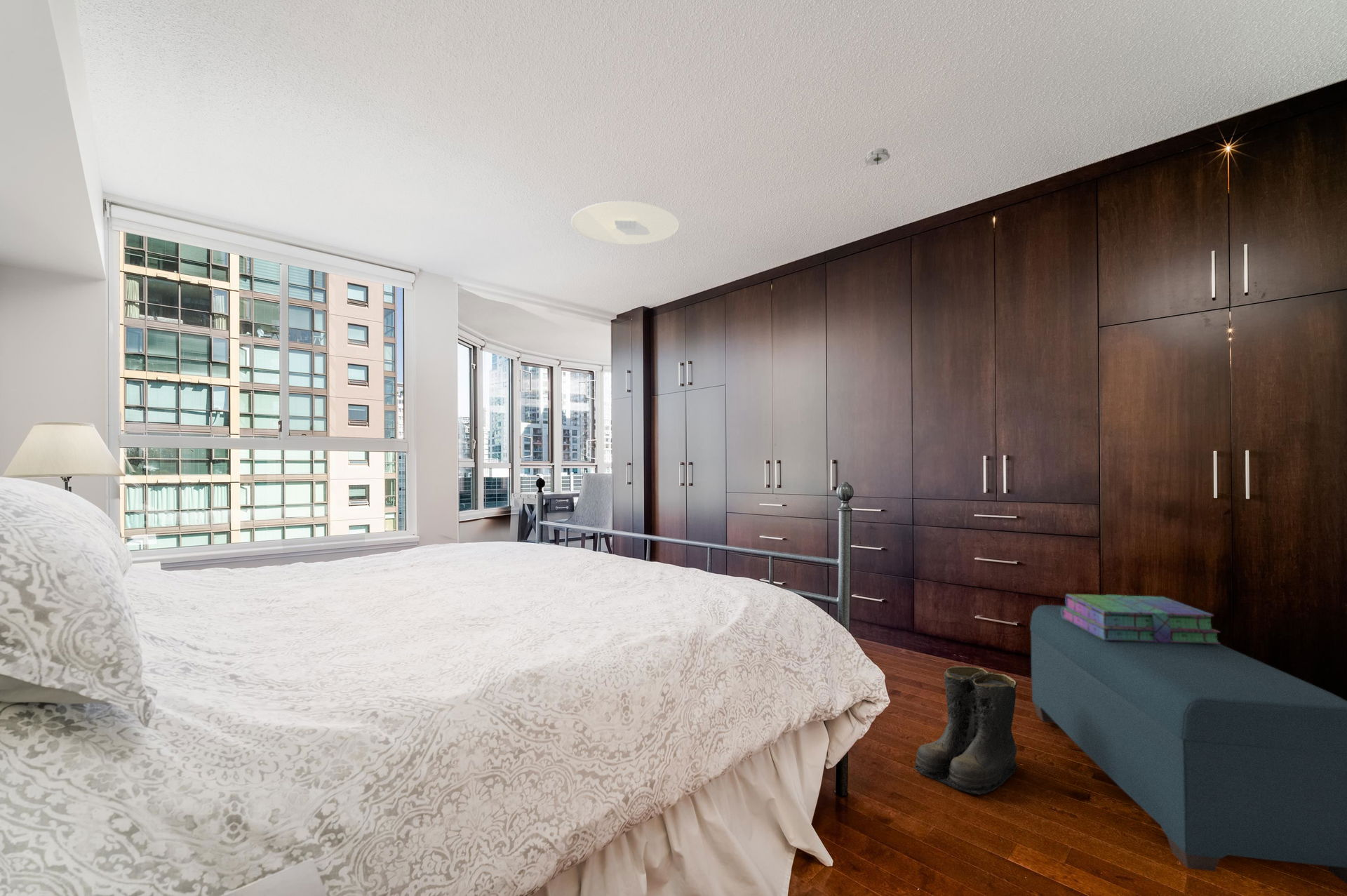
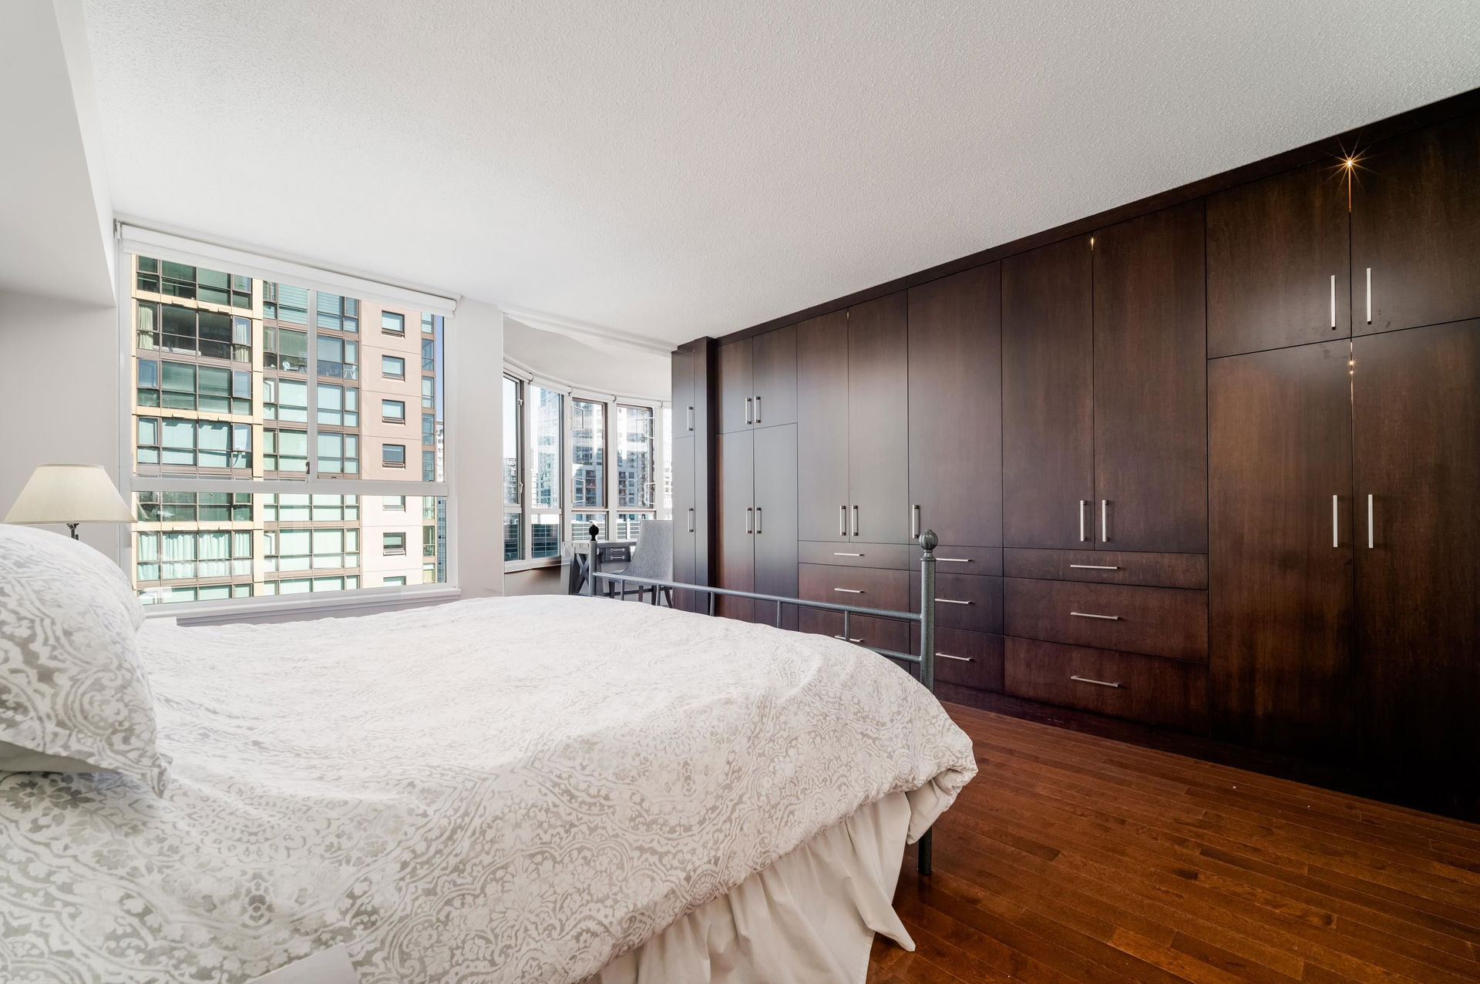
- bench [1029,604,1347,885]
- smoke detector [864,147,891,168]
- ceiling light [570,201,680,246]
- stack of books [1061,594,1221,644]
- boots [913,666,1021,795]
